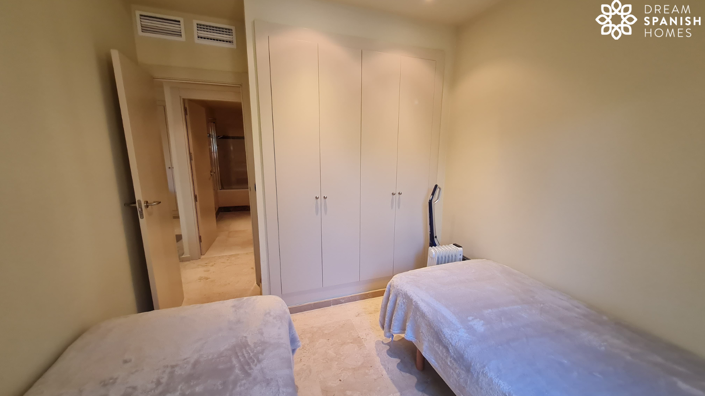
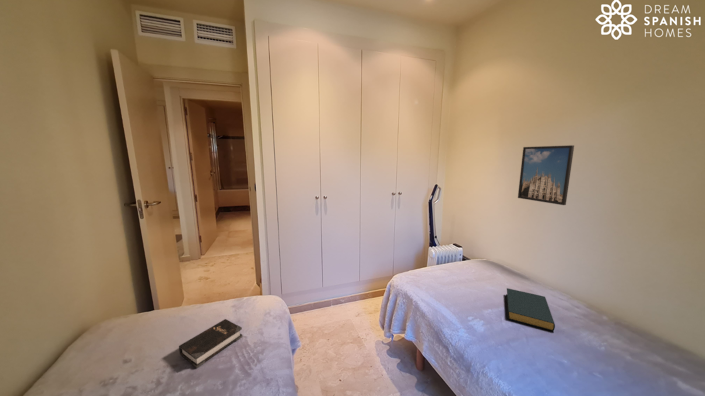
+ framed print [517,144,575,206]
+ hardback book [505,287,556,332]
+ hardback book [178,318,244,369]
